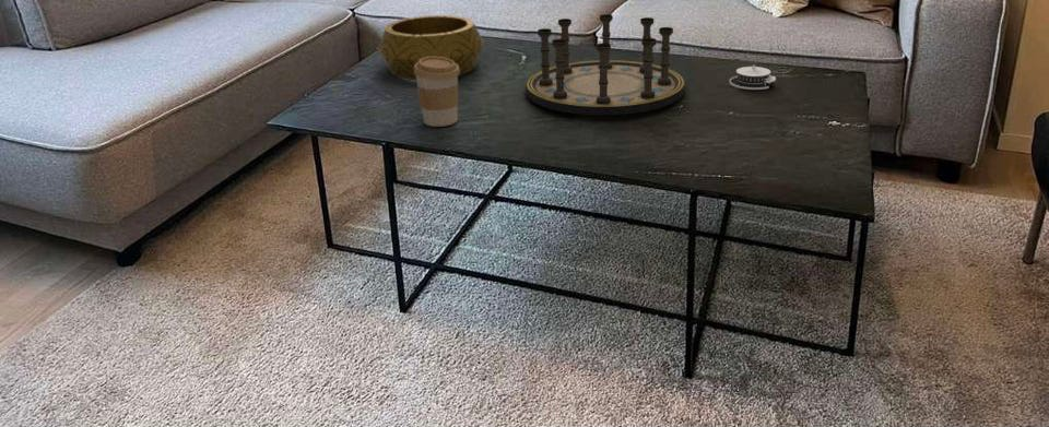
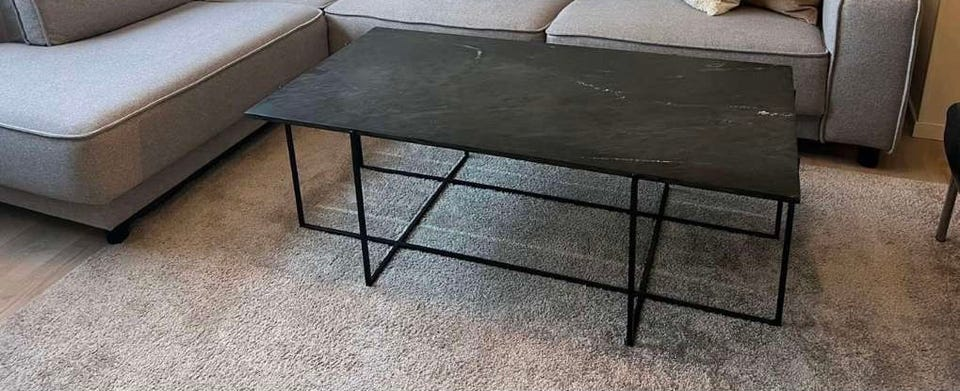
- board game [524,13,686,116]
- decorative bowl [377,14,484,81]
- architectural model [729,64,777,91]
- coffee cup [414,57,460,128]
